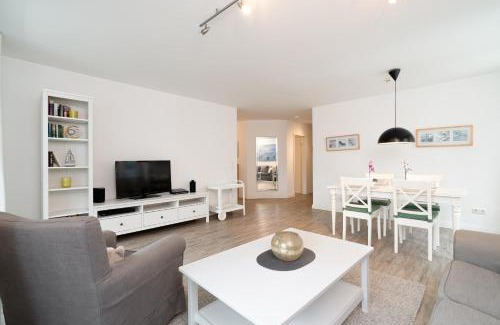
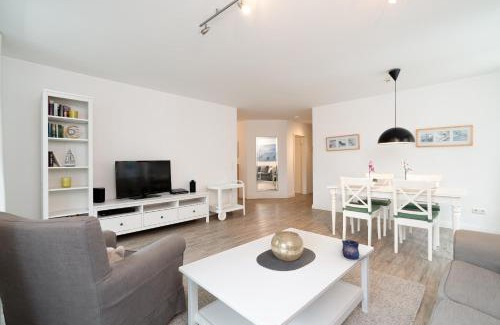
+ mug [341,239,360,260]
